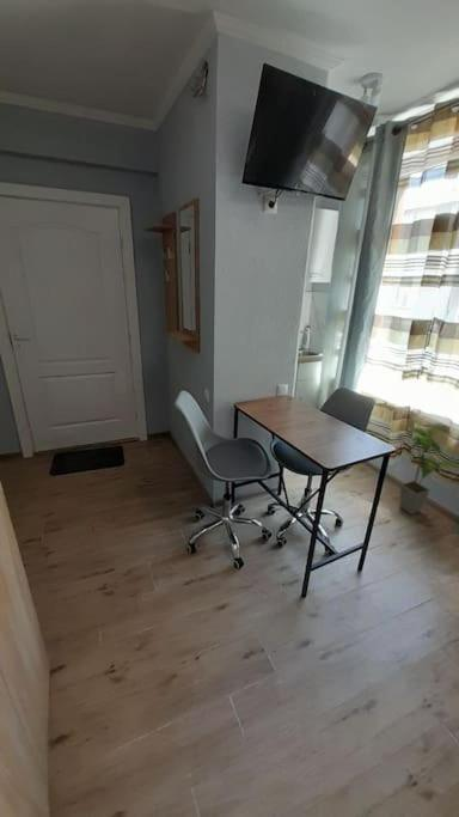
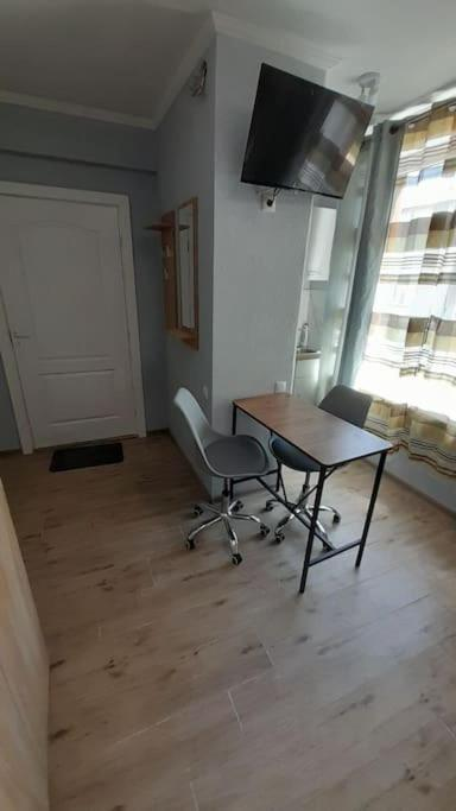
- house plant [399,426,459,516]
